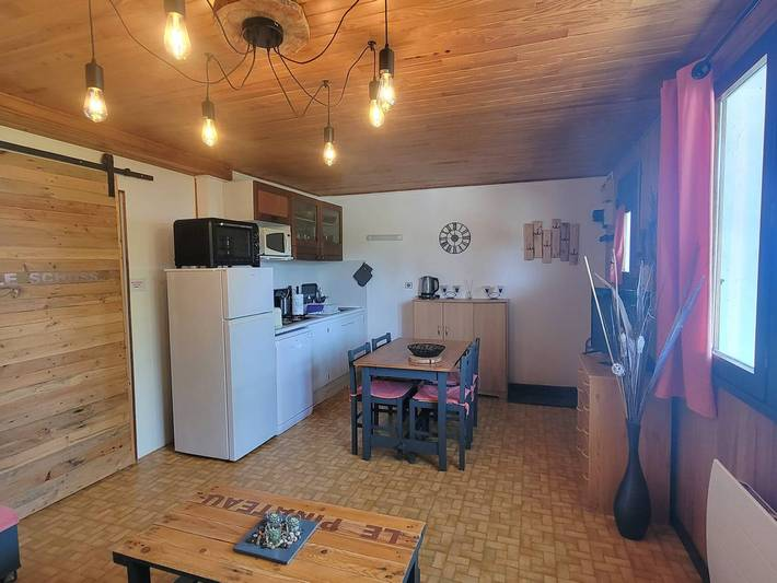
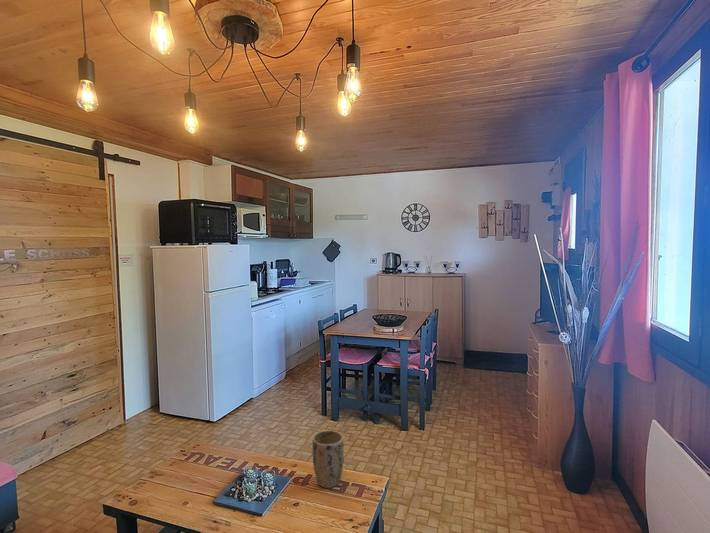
+ plant pot [311,429,345,489]
